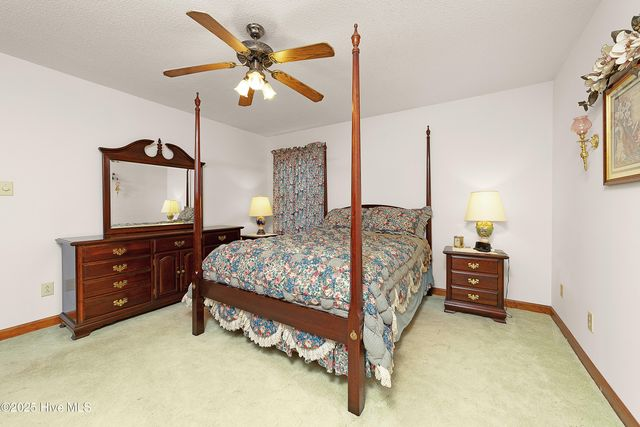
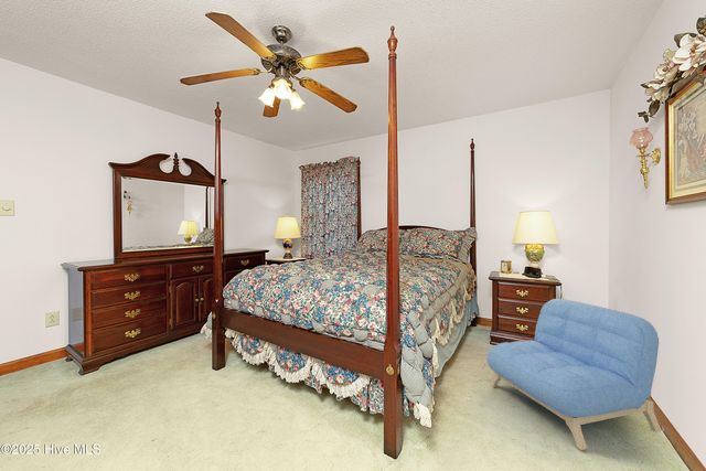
+ armchair [486,298,662,451]
